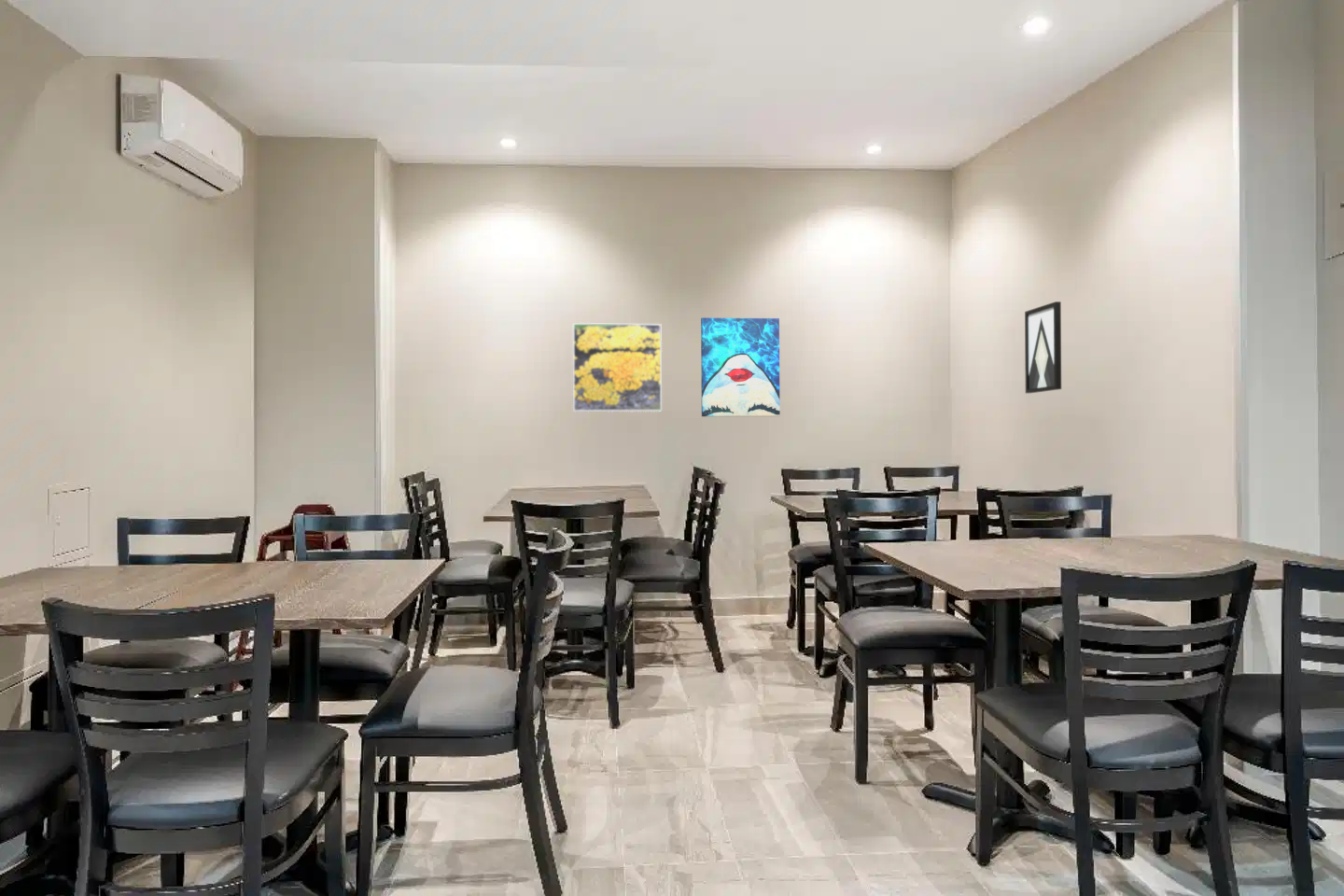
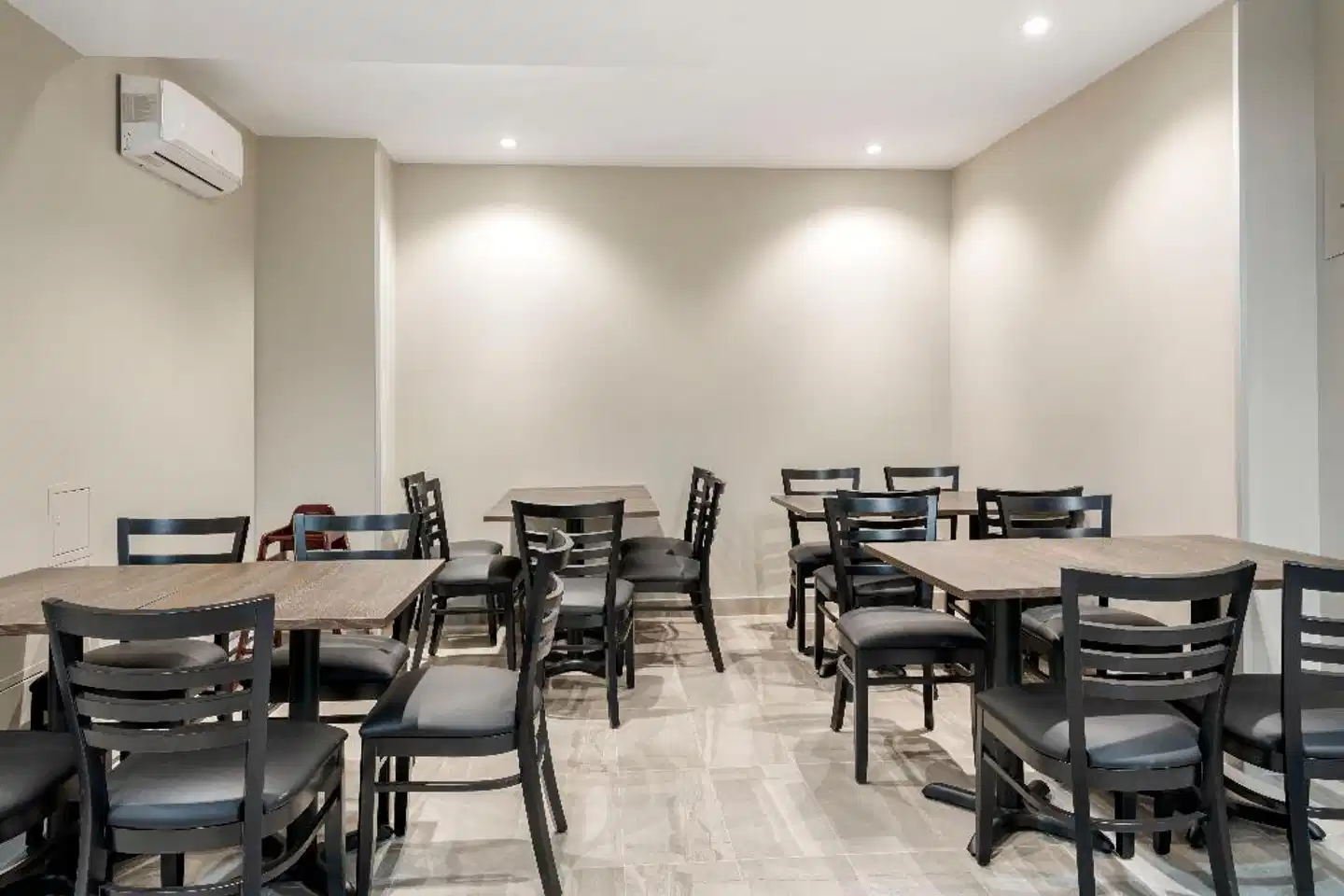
- wall art [1024,301,1062,394]
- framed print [572,322,663,413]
- wall art [700,316,781,417]
